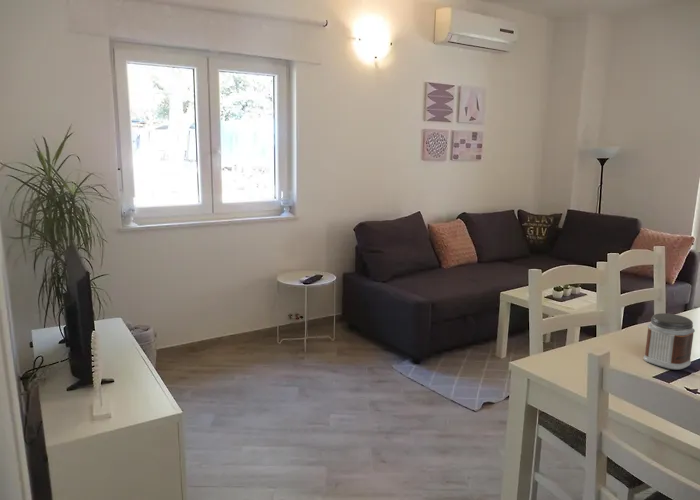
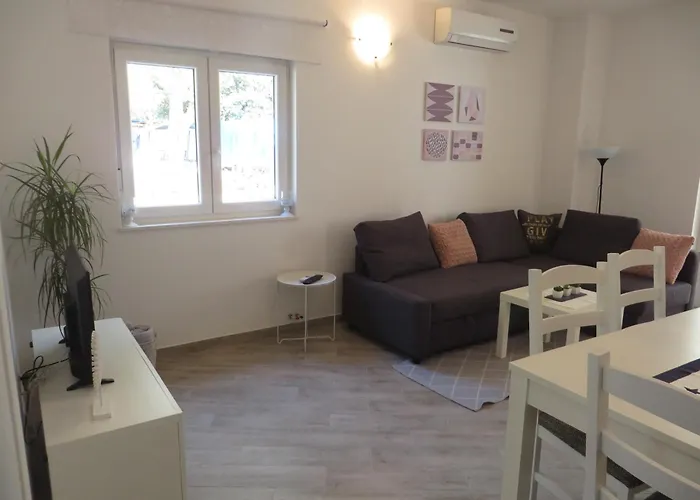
- jar [643,312,696,370]
